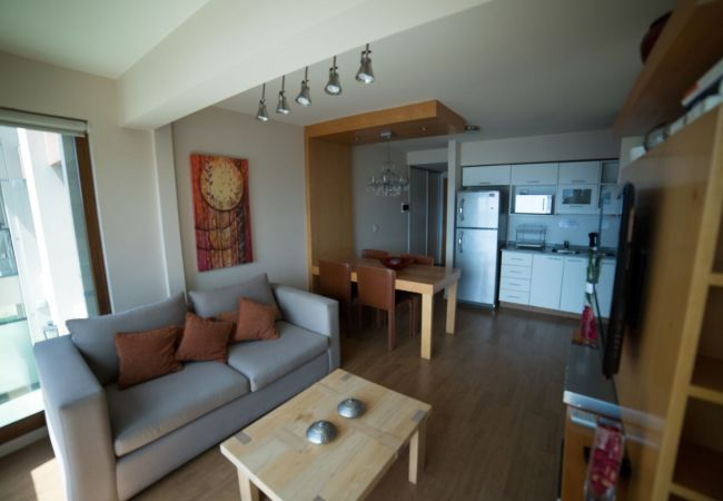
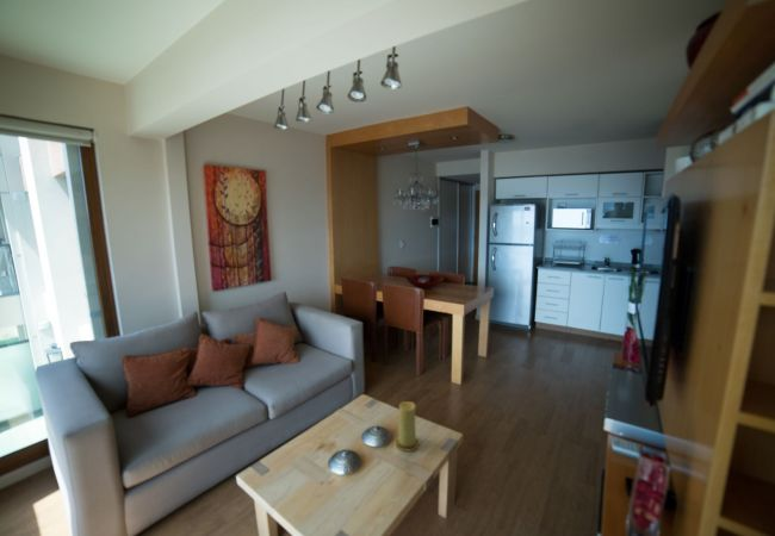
+ candle [395,400,420,453]
